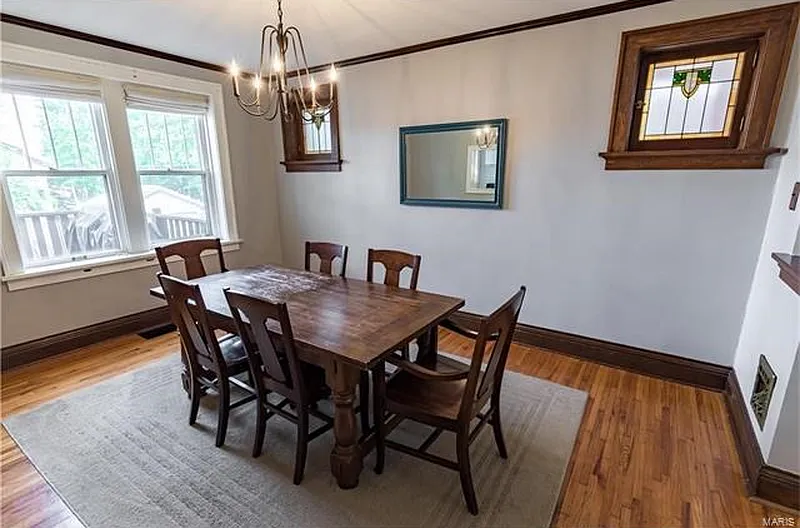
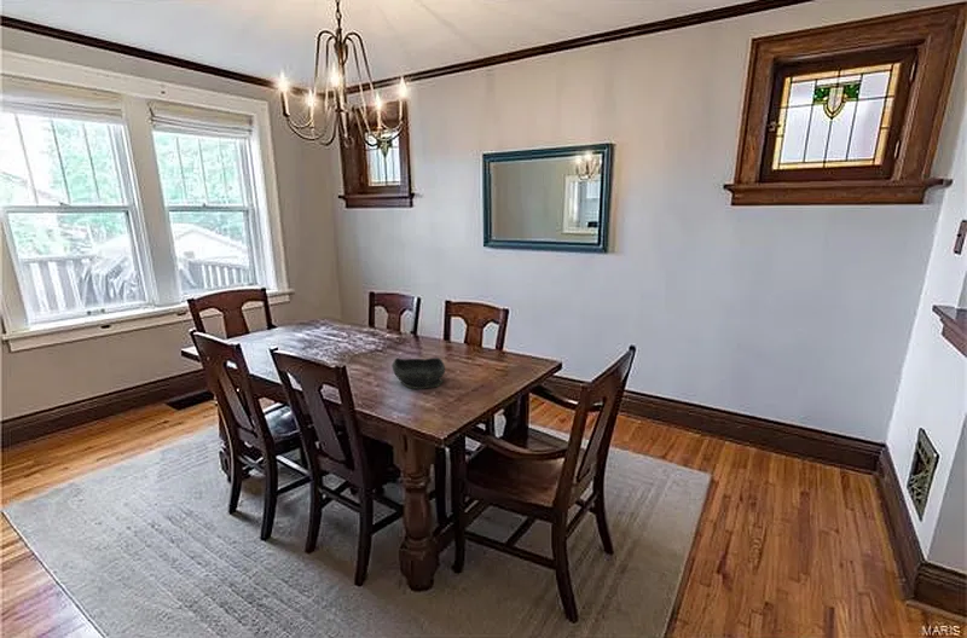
+ bowl [390,356,446,390]
